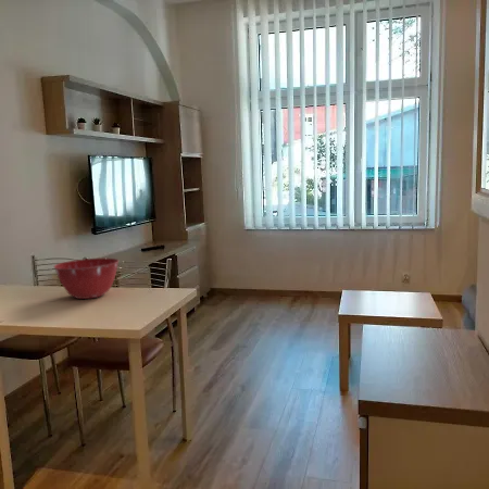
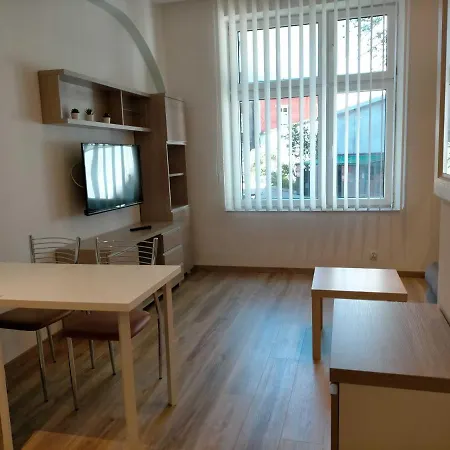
- mixing bowl [53,258,120,300]
